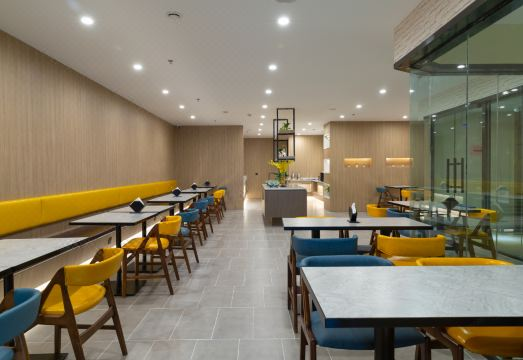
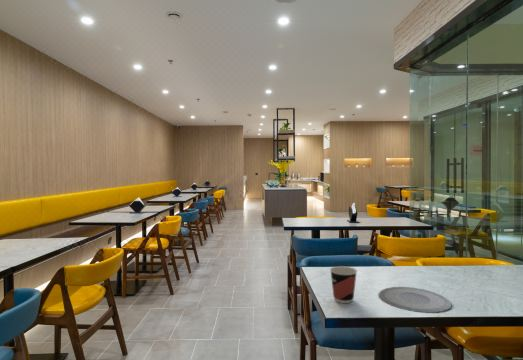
+ cup [329,265,358,304]
+ plate [378,286,452,314]
